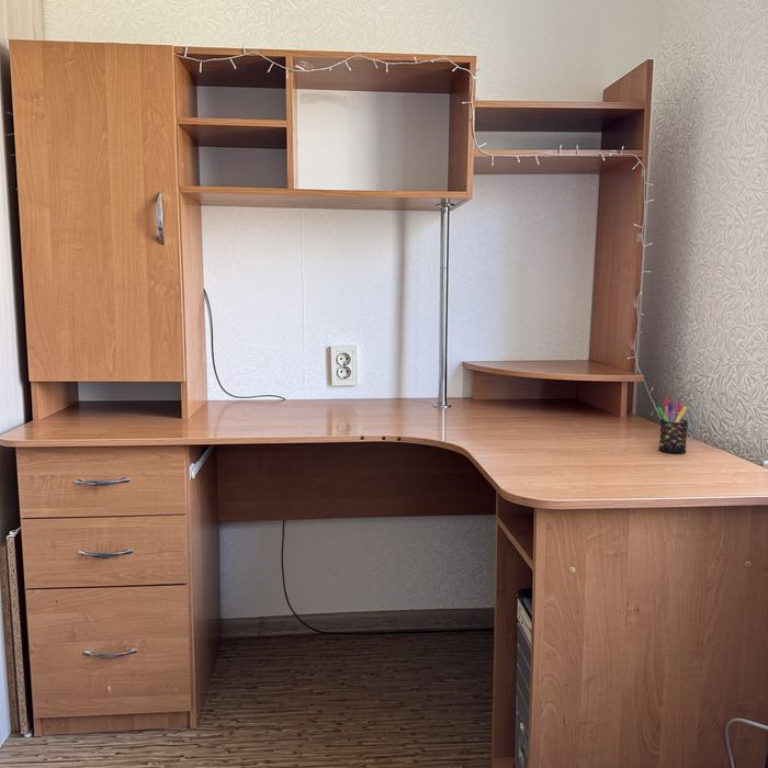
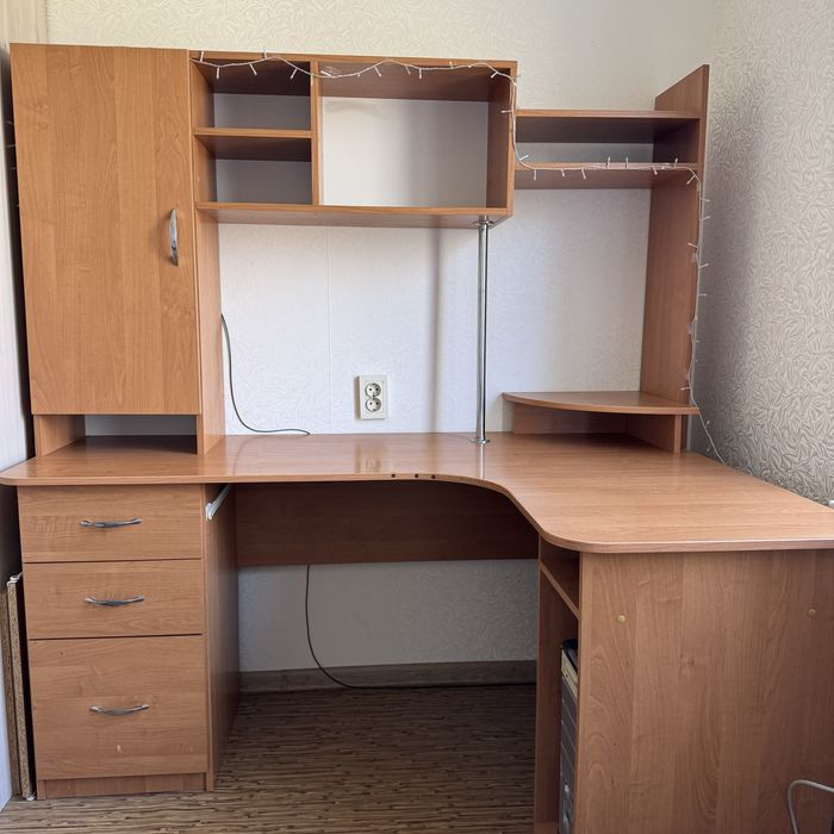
- pen holder [656,396,689,454]
